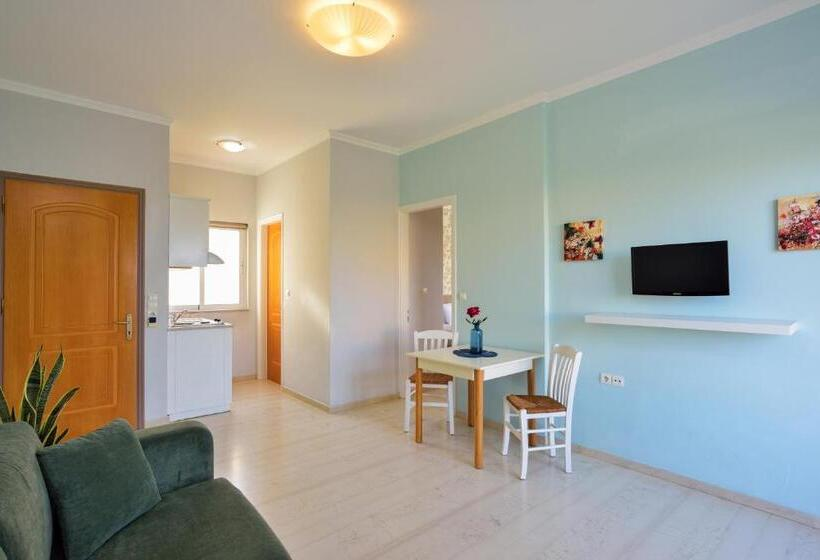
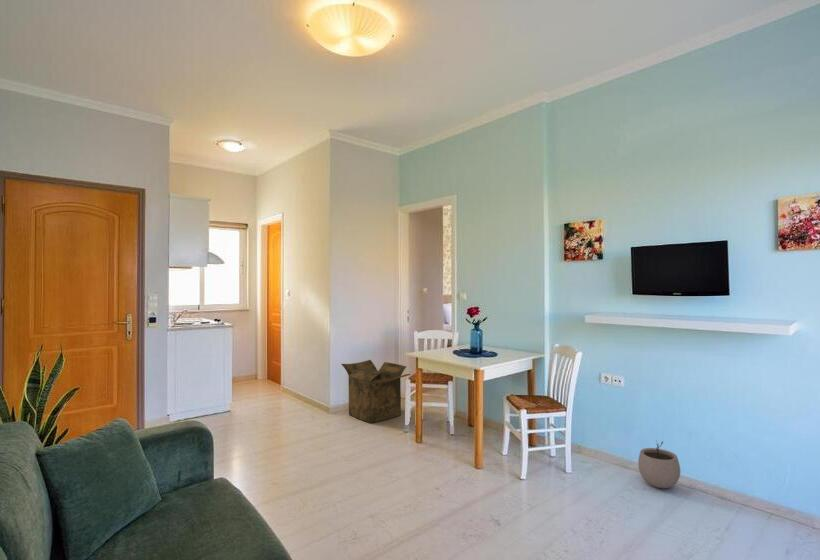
+ cardboard box [340,359,412,424]
+ plant pot [637,440,681,489]
